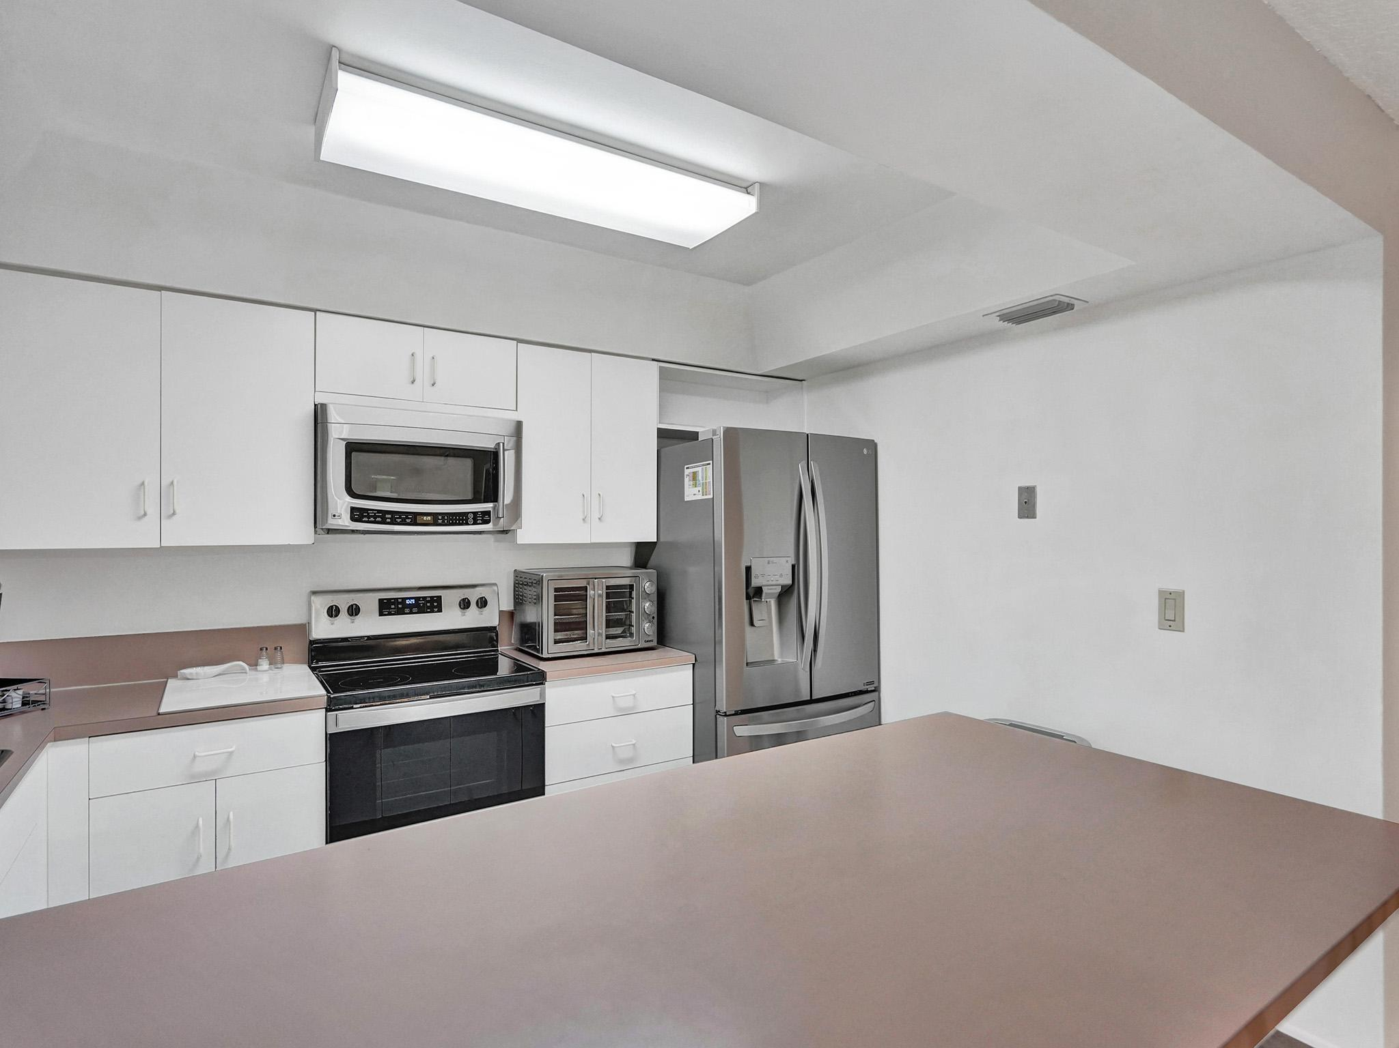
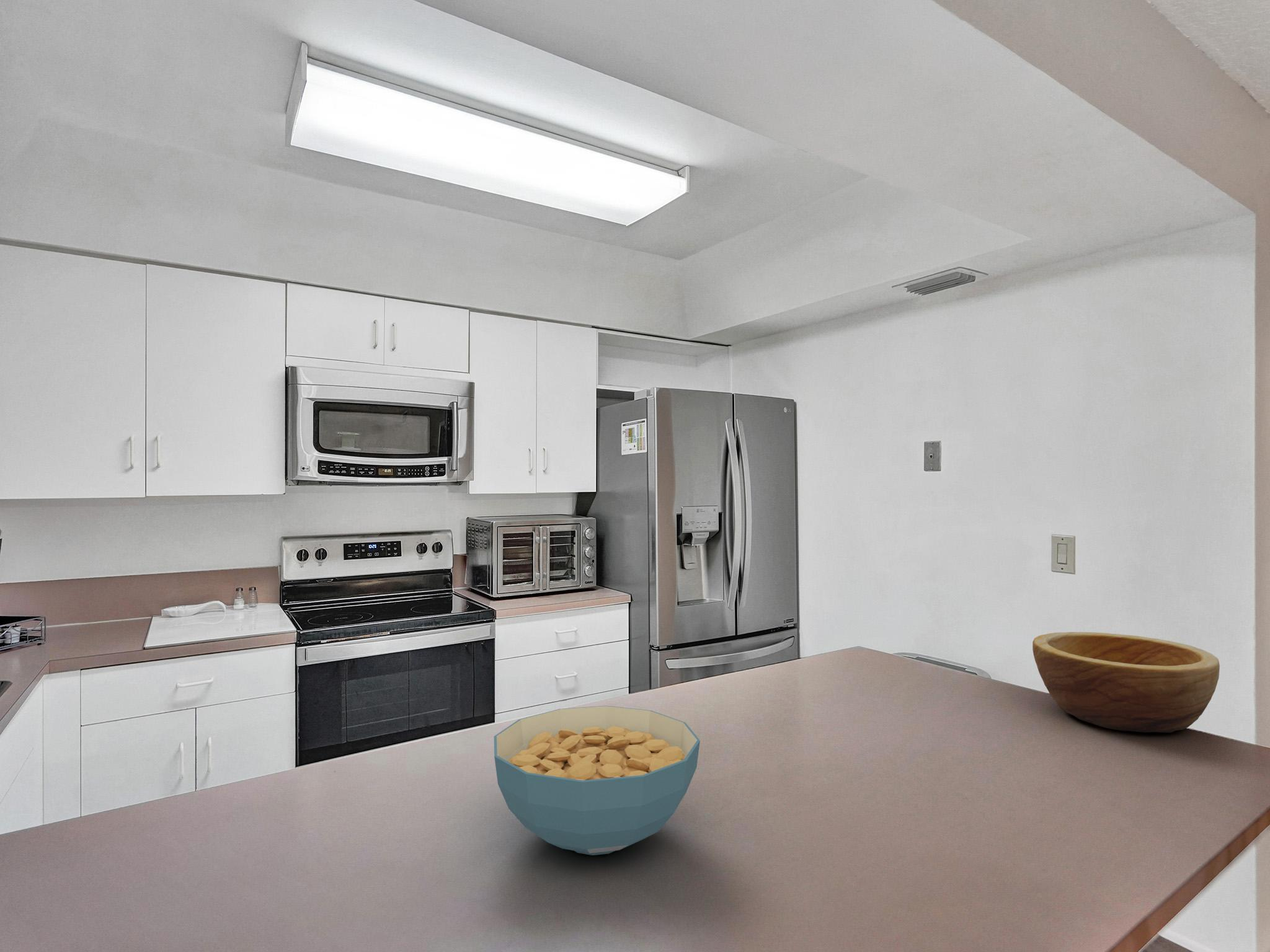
+ bowl [1032,632,1220,733]
+ cereal bowl [494,705,701,856]
